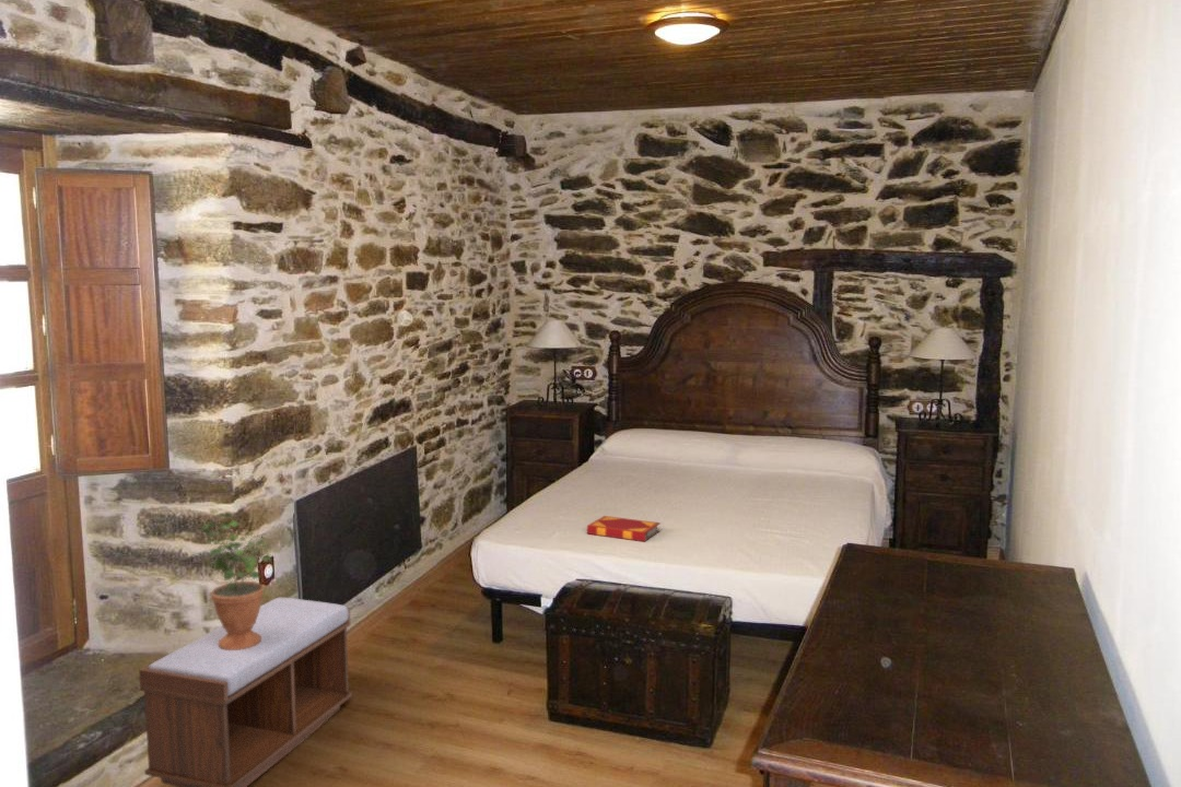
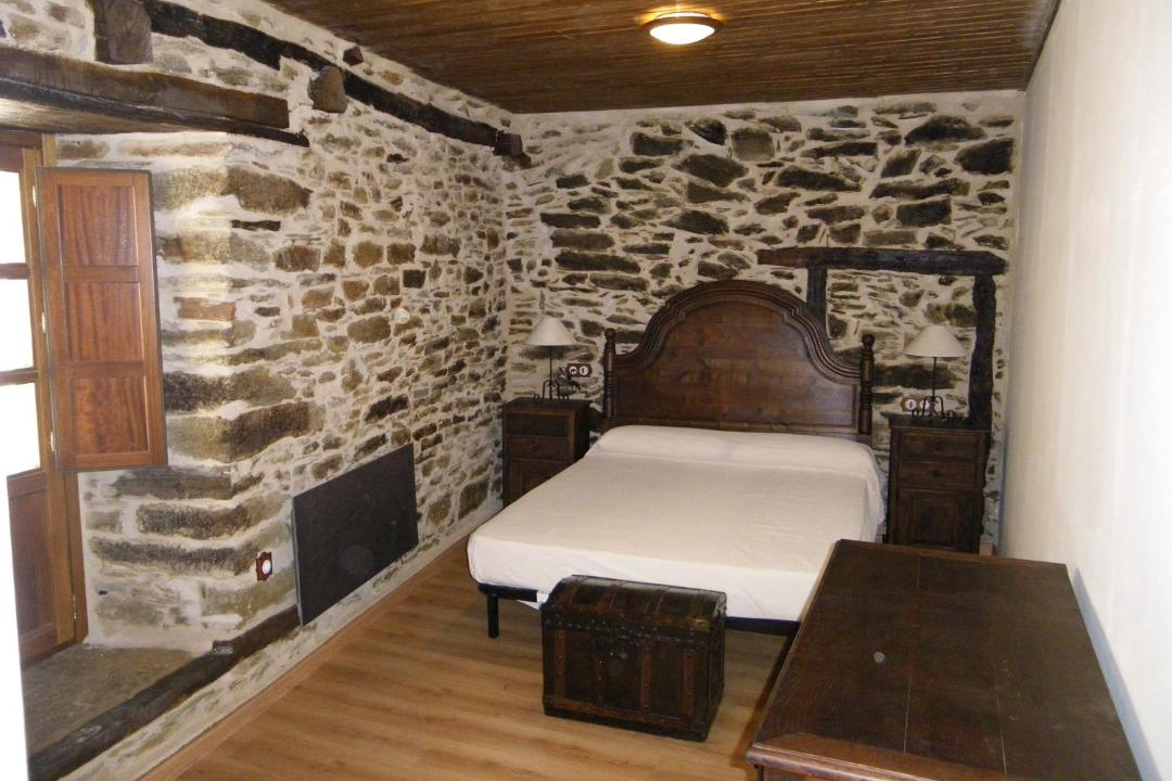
- bench [138,597,353,787]
- hardback book [586,515,662,542]
- potted plant [197,509,272,650]
